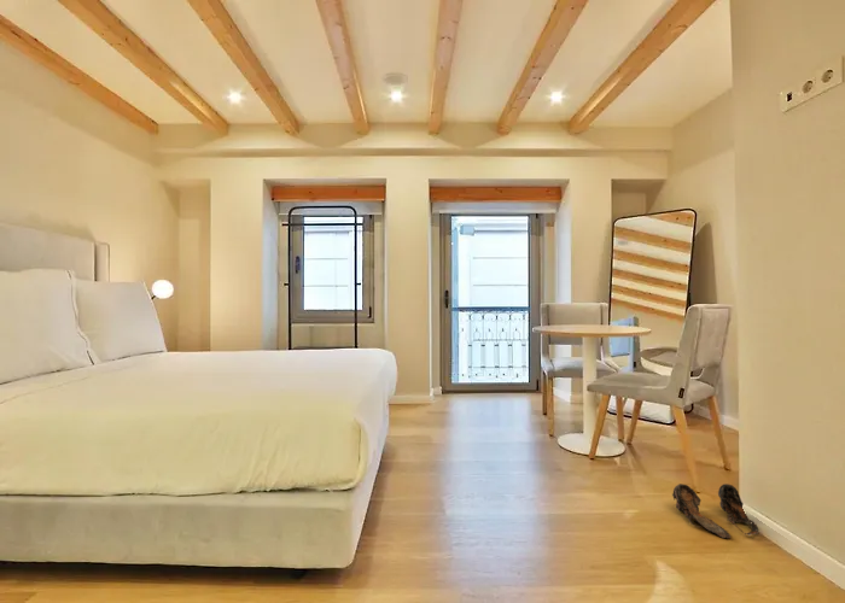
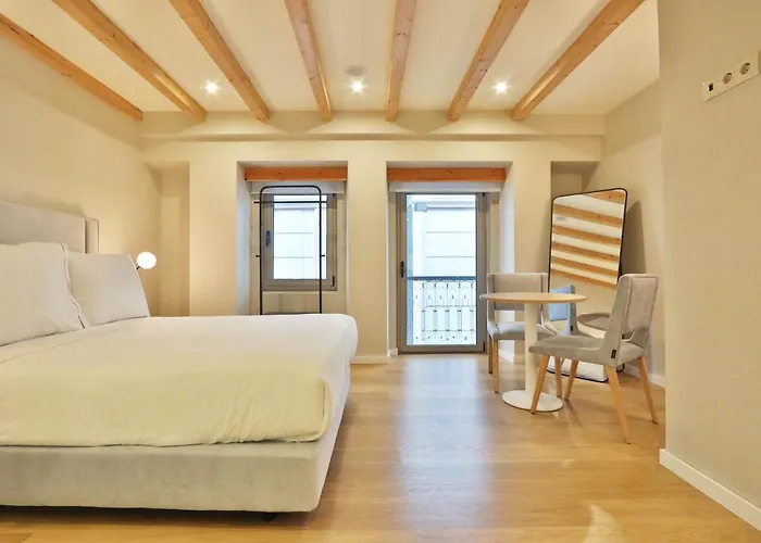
- shoes [671,482,759,539]
